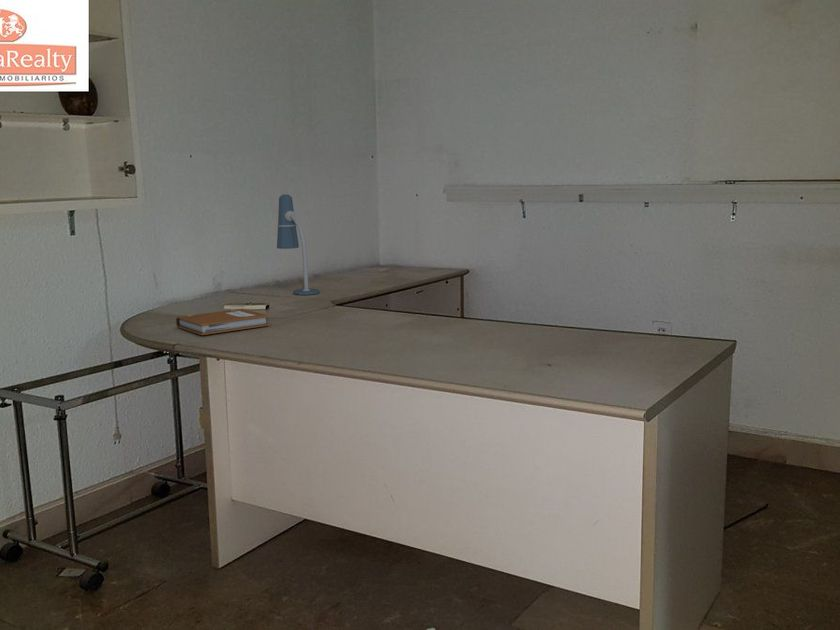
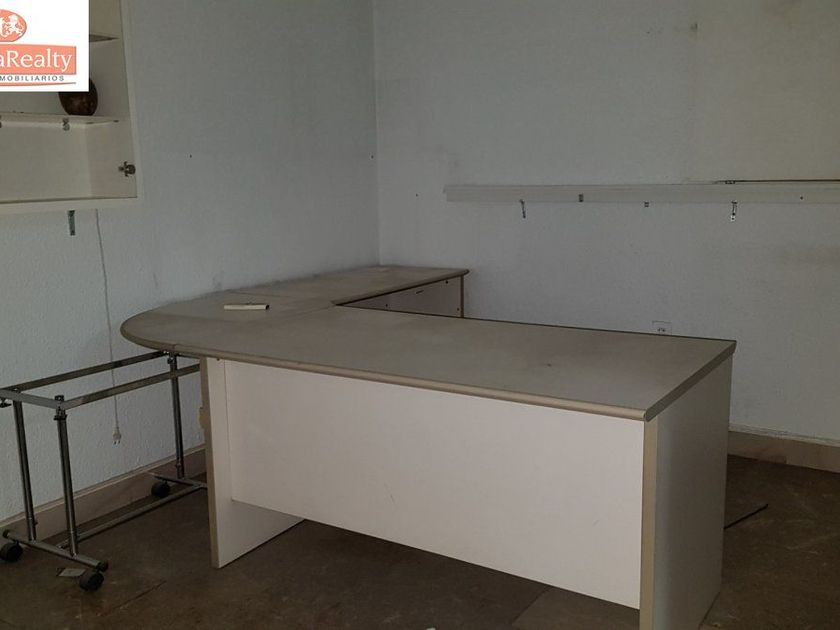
- notebook [175,308,270,336]
- desk lamp [276,194,320,296]
